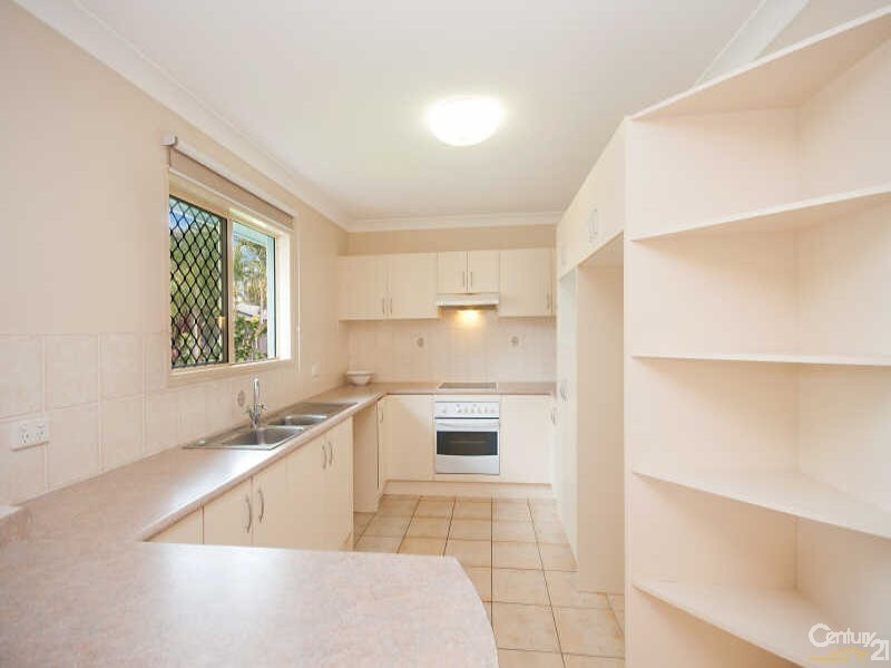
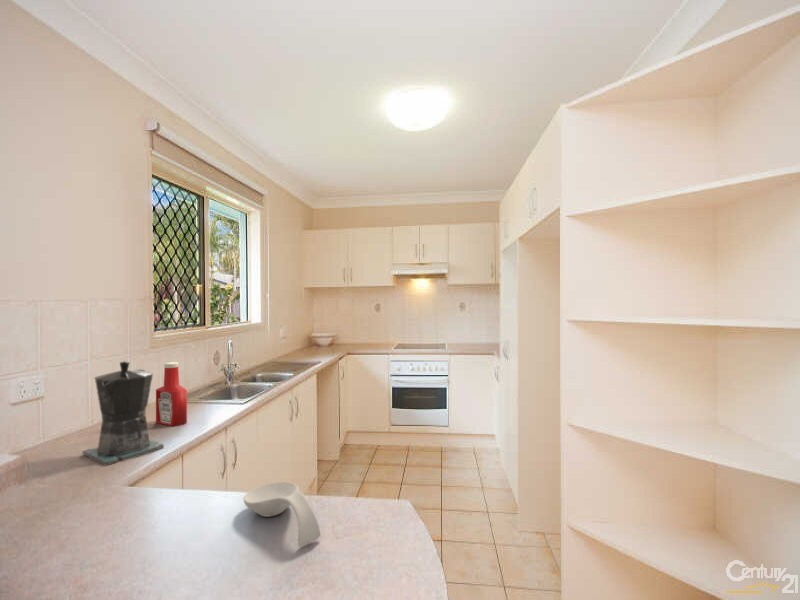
+ soap bottle [155,361,188,427]
+ spoon rest [242,481,321,548]
+ coffee maker [82,360,165,467]
